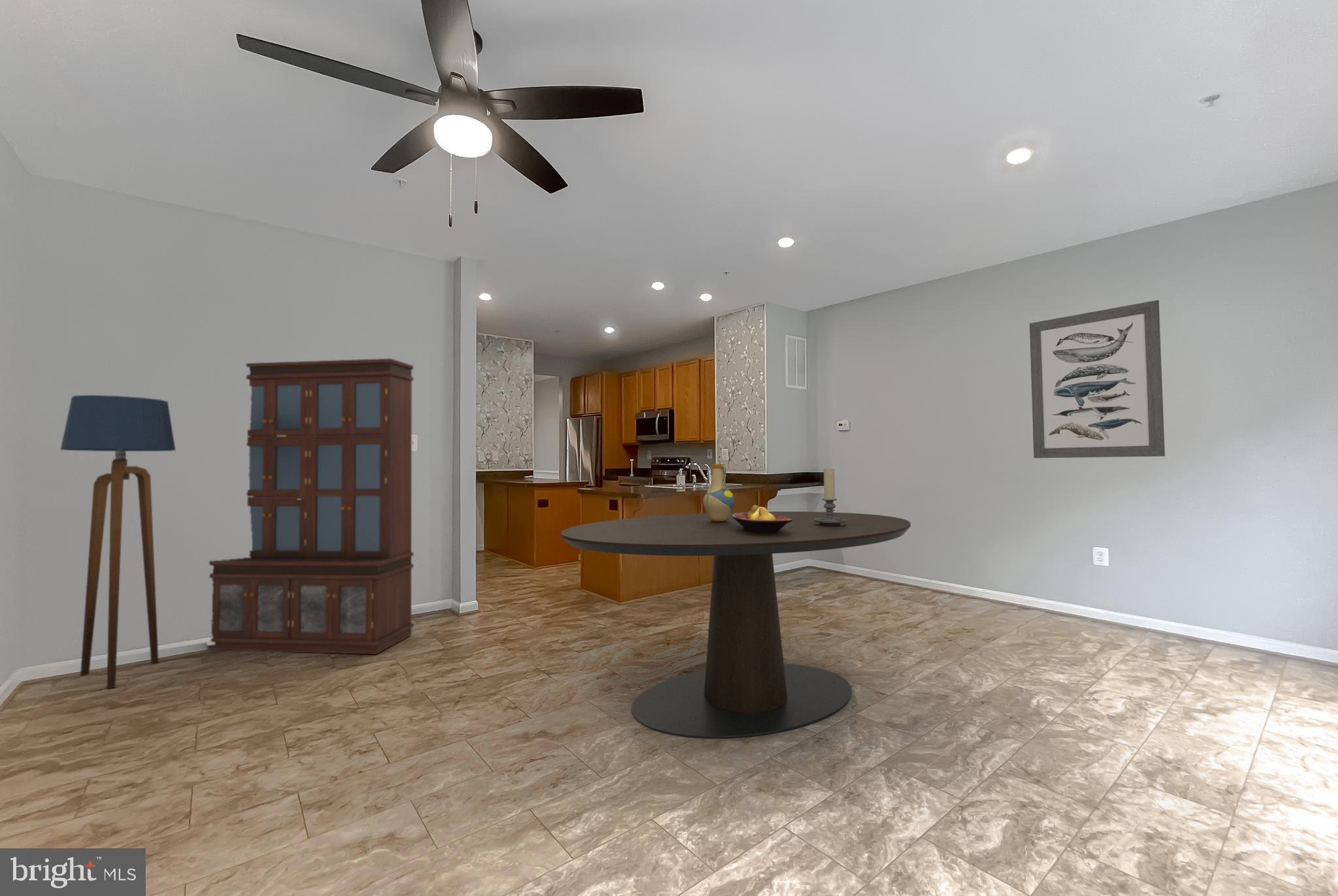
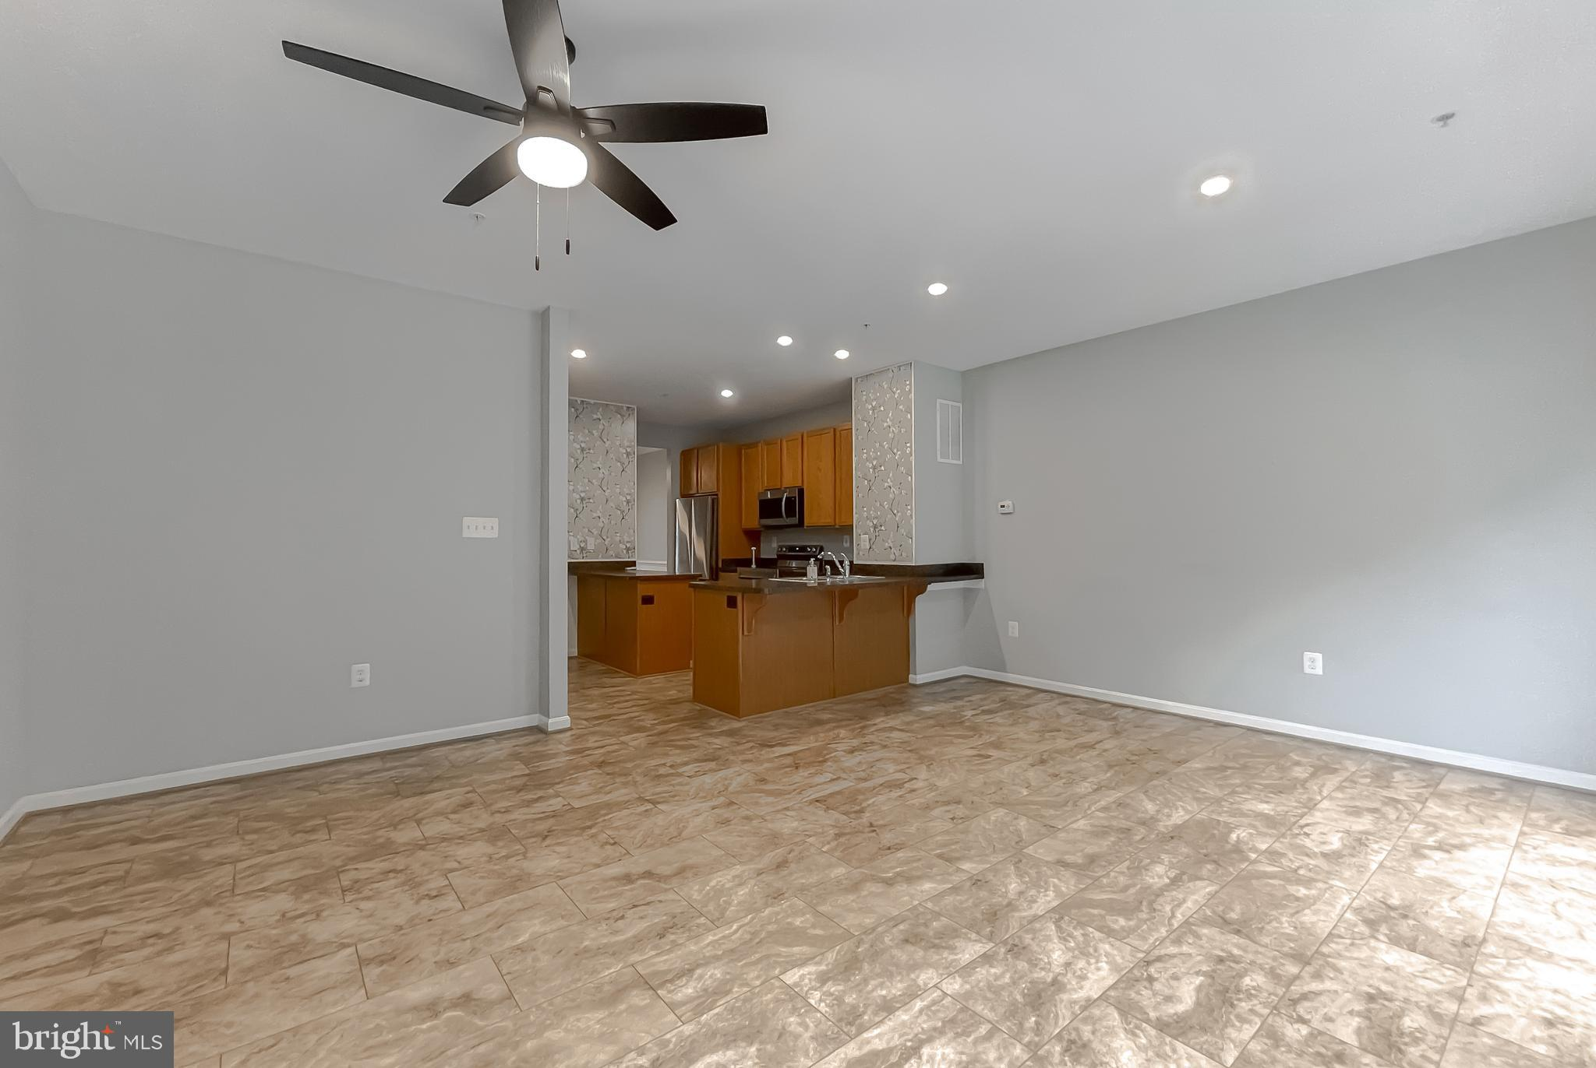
- floor lamp [59,394,176,690]
- candle holder [814,466,846,526]
- wall art [1029,300,1166,459]
- bookcase [206,358,414,655]
- vase [702,464,735,522]
- dining table [561,511,911,739]
- fruit bowl [732,505,792,533]
